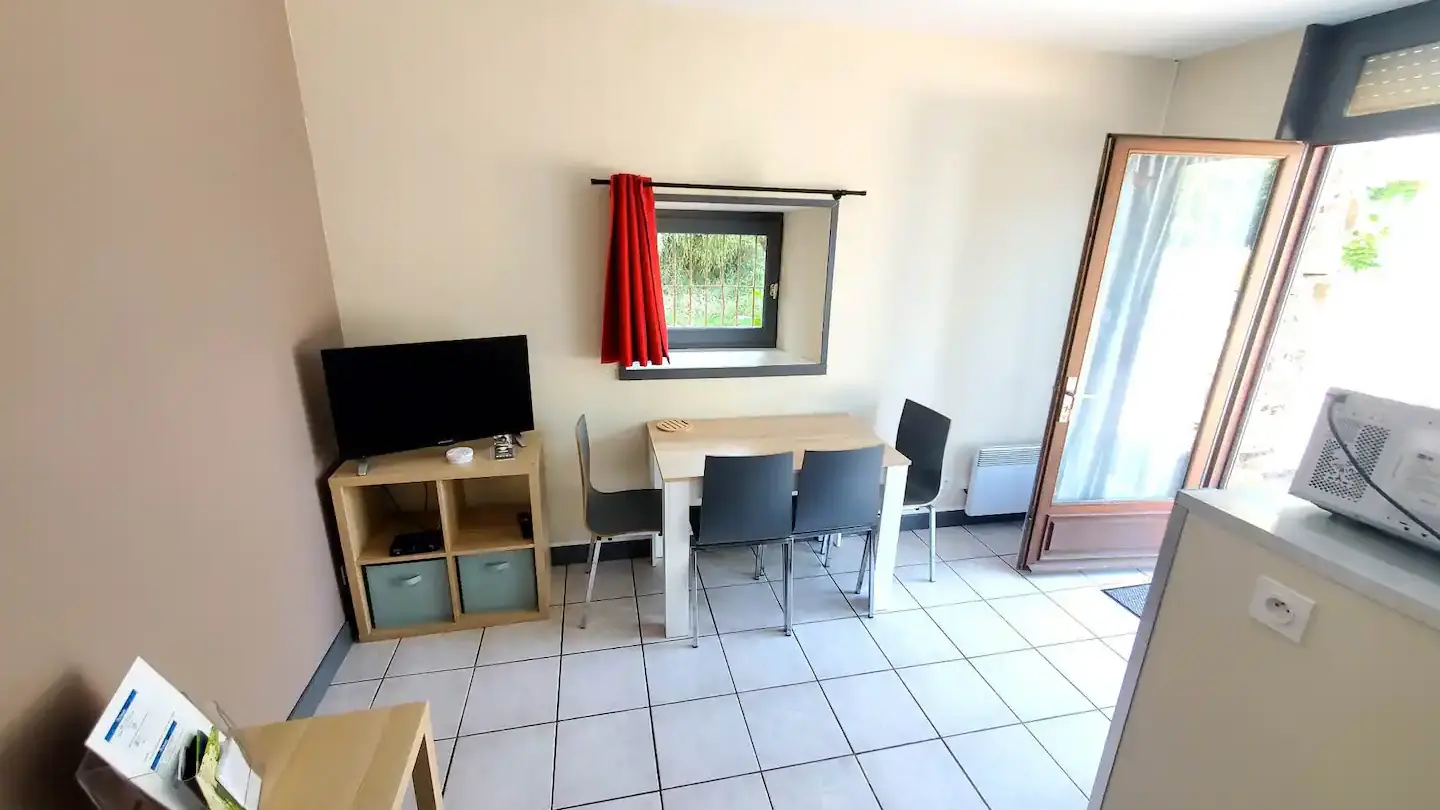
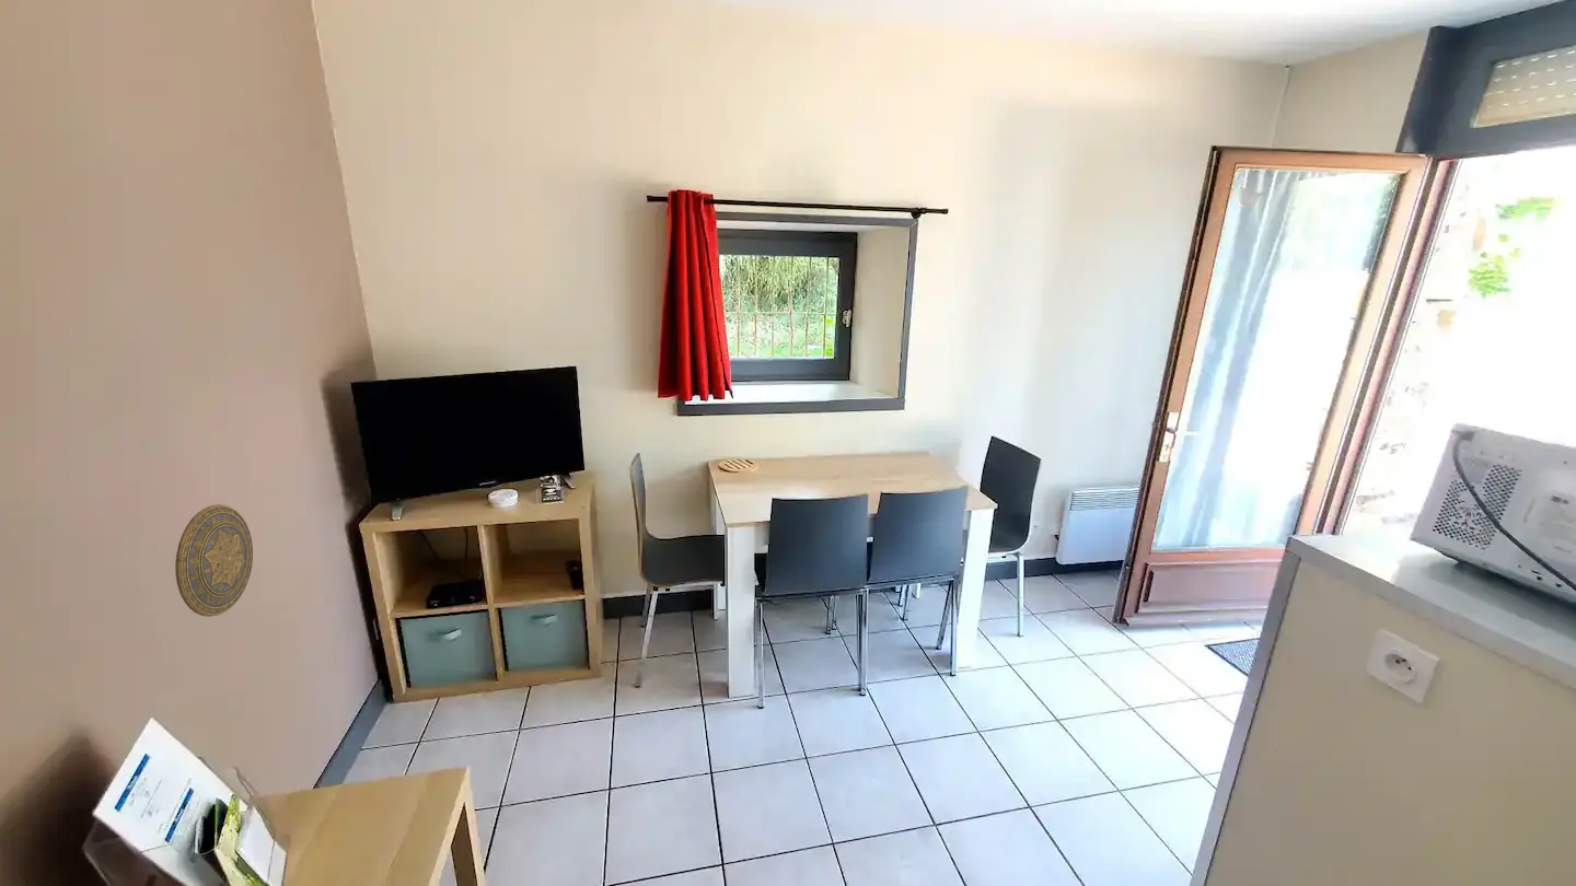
+ decorative plate [174,503,254,618]
